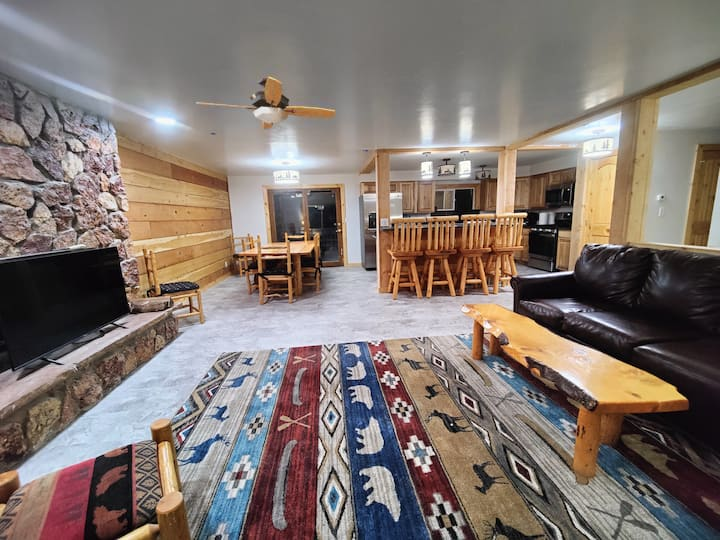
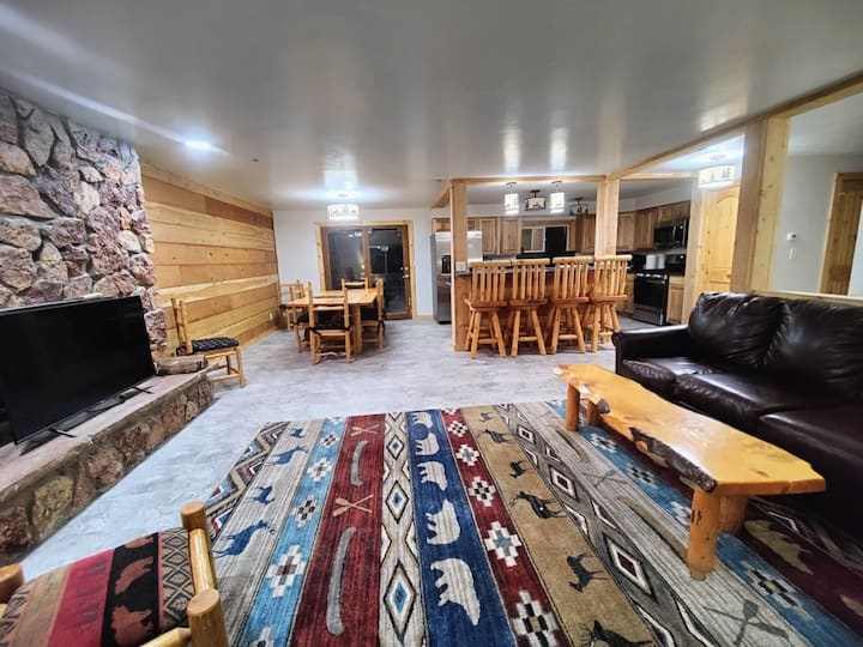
- ceiling fan [196,76,336,131]
